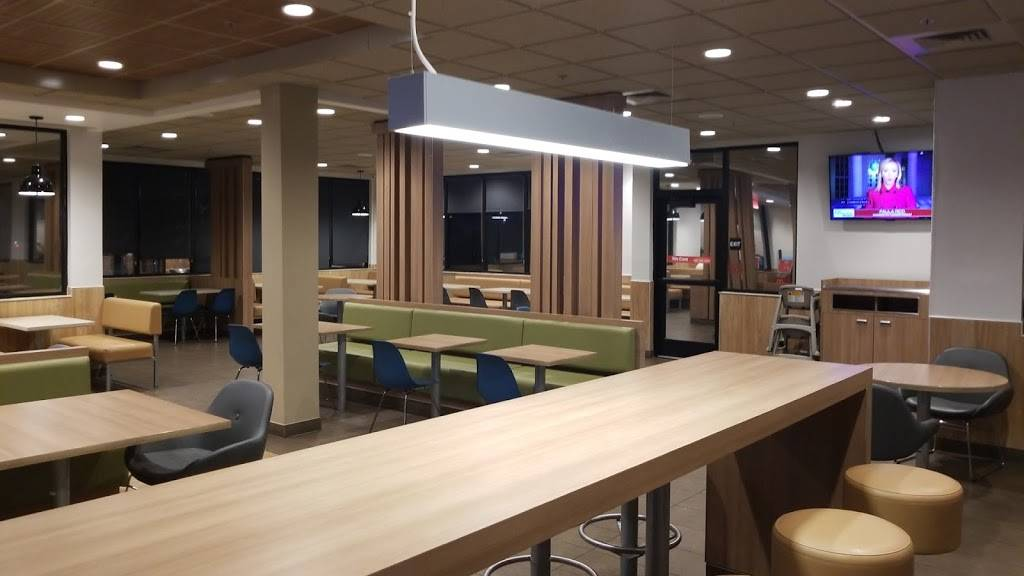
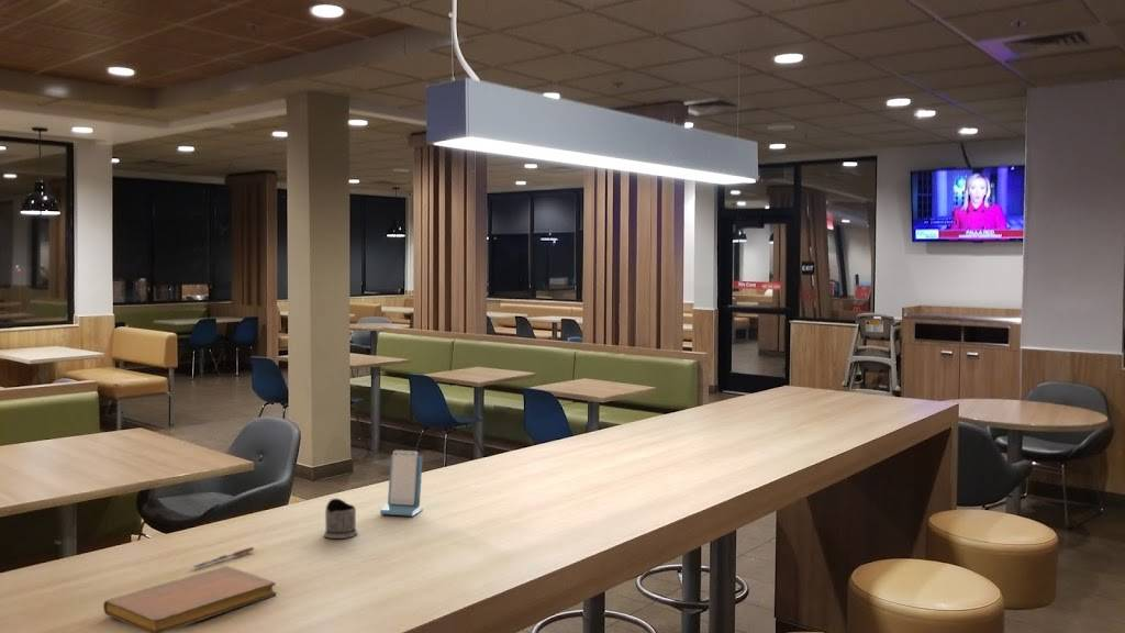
+ pen [192,546,256,569]
+ tea glass holder [323,497,358,540]
+ notebook [102,565,278,633]
+ smartphone [379,449,424,518]
